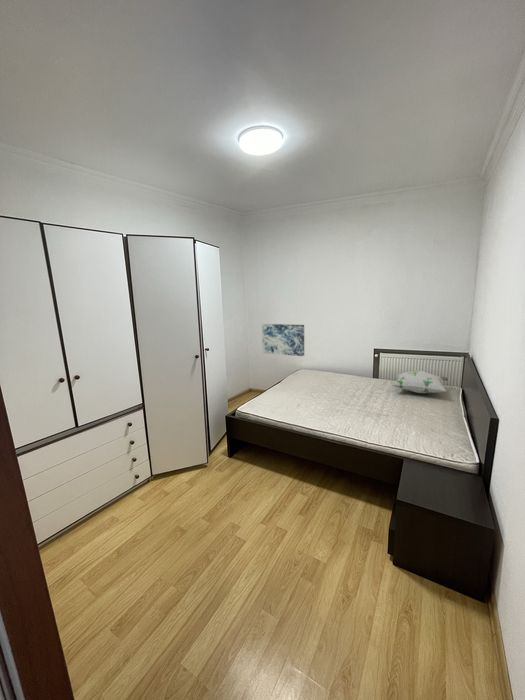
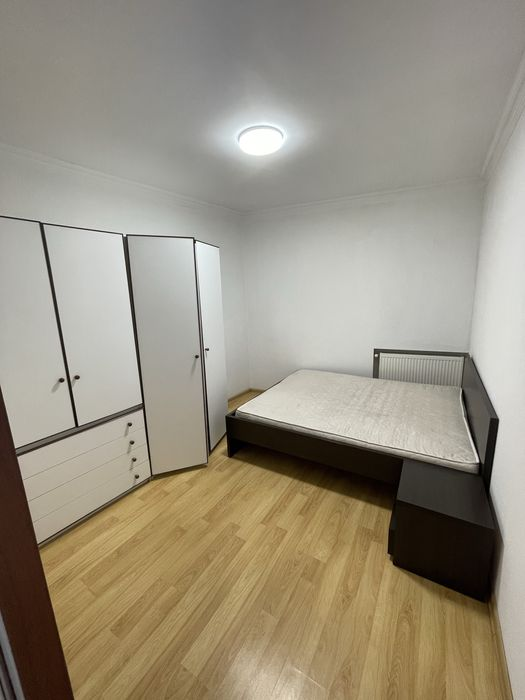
- decorative pillow [391,369,449,394]
- wall art [261,323,305,357]
